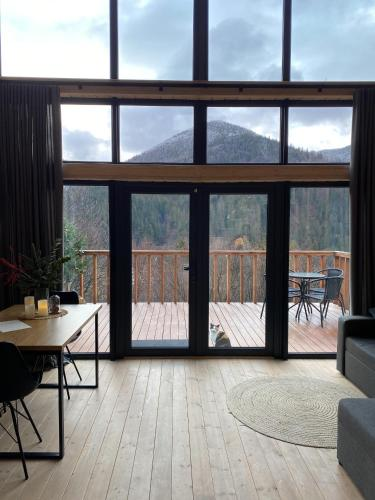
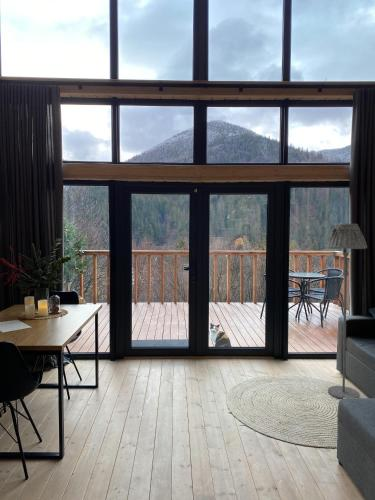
+ floor lamp [324,223,368,400]
